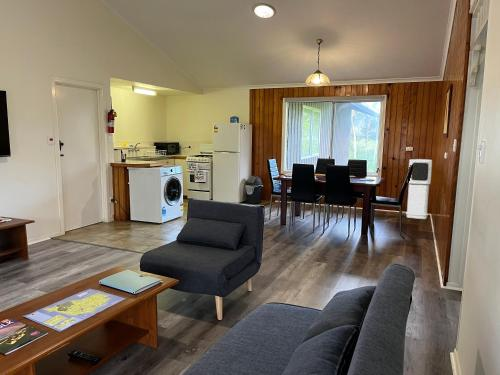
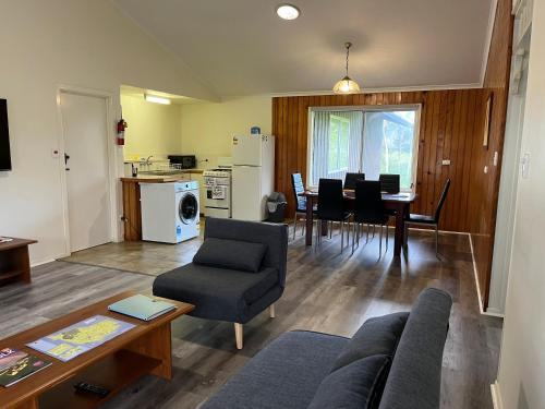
- air purifier [405,158,433,220]
